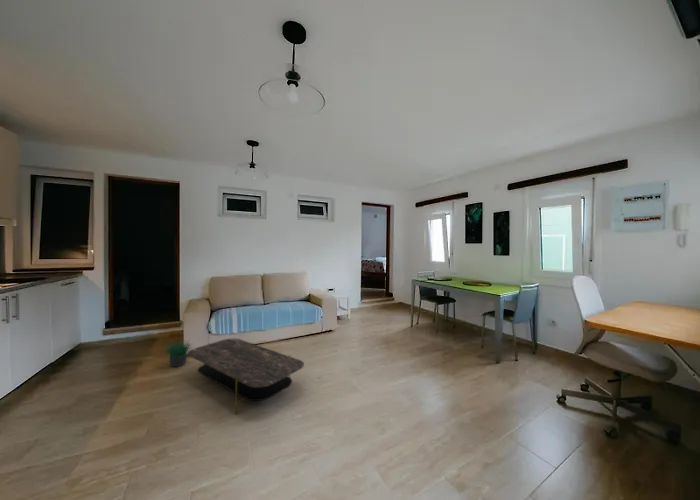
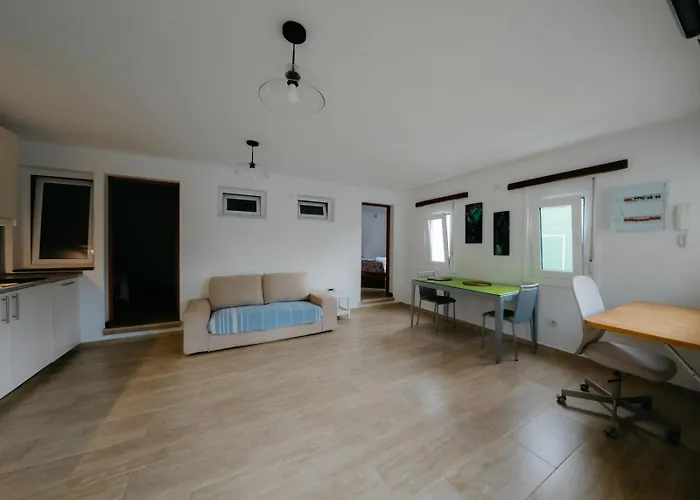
- coffee table [186,337,305,416]
- potted plant [158,332,195,368]
